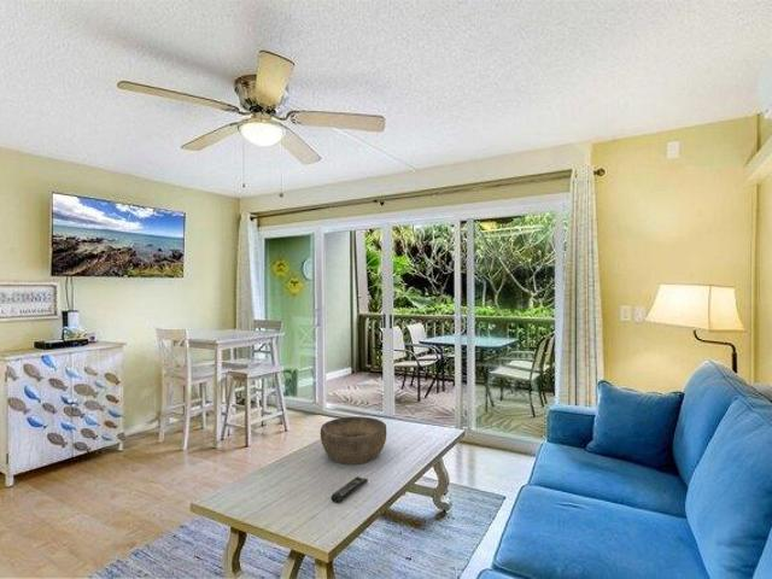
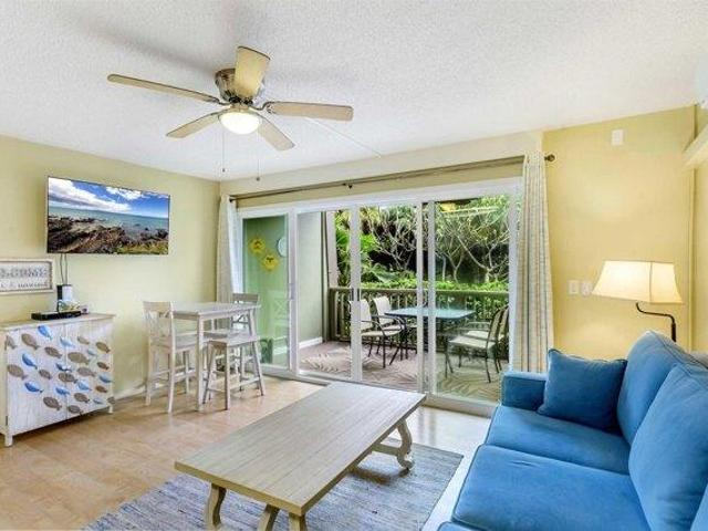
- remote control [331,475,369,504]
- bowl [320,416,387,466]
